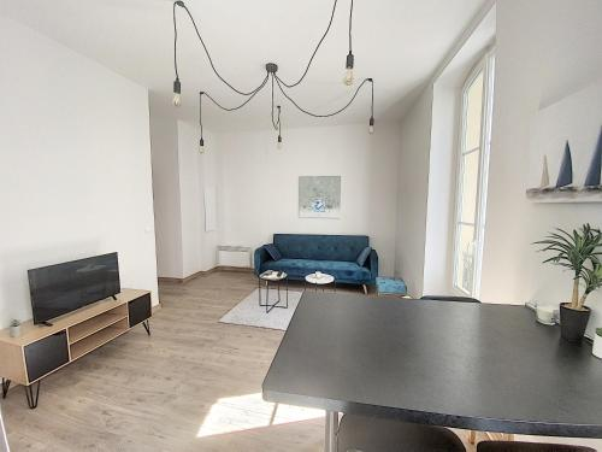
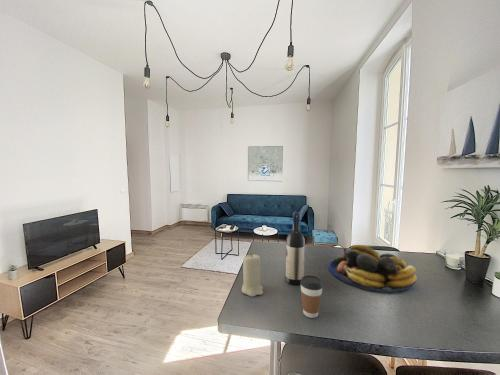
+ coffee cup [300,274,324,319]
+ wine bottle [285,211,306,286]
+ candle [241,252,264,298]
+ fruit bowl [328,244,418,294]
